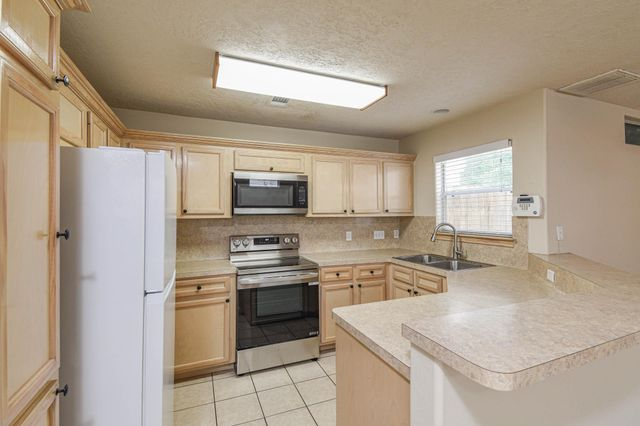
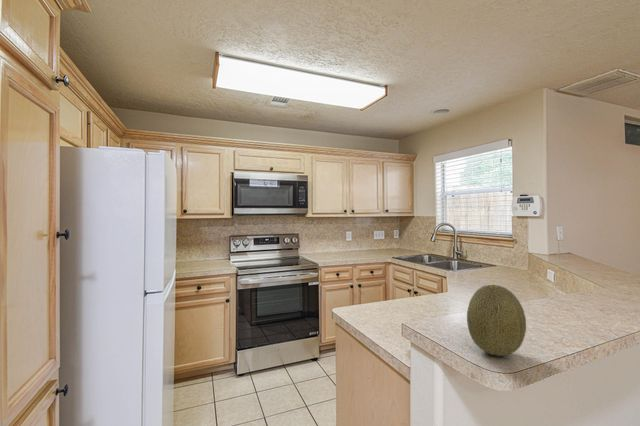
+ fruit [466,284,527,357]
